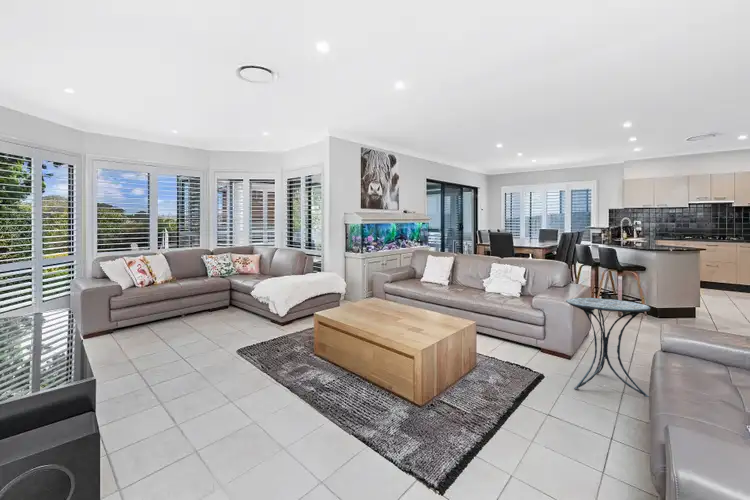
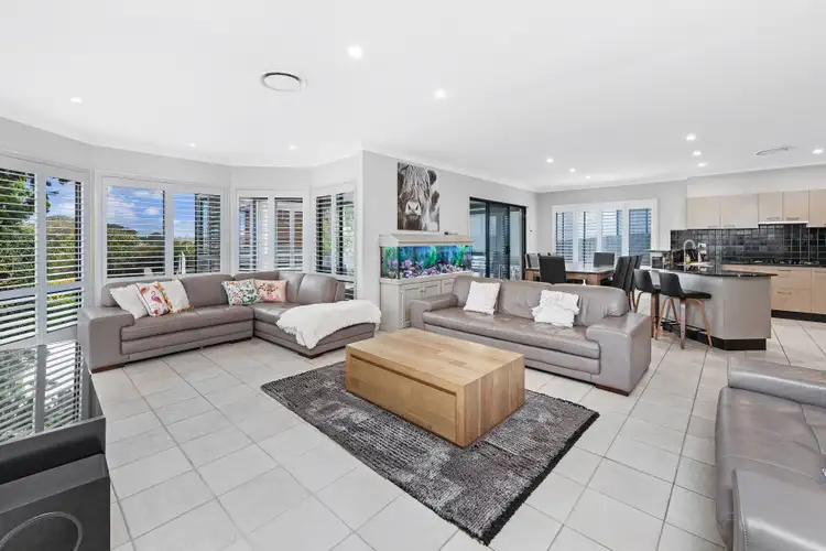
- side table [565,297,651,398]
